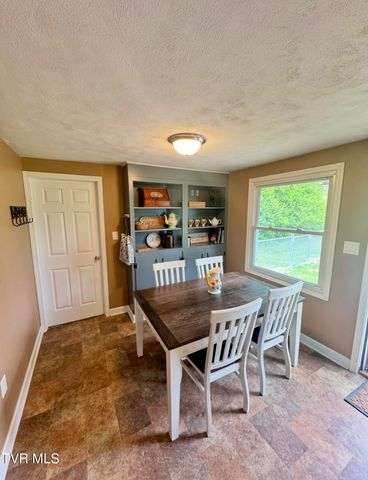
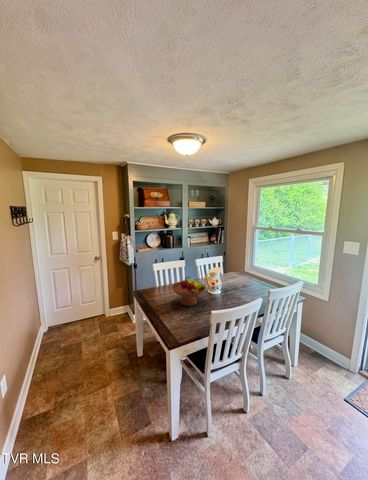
+ fruit bowl [170,275,207,307]
